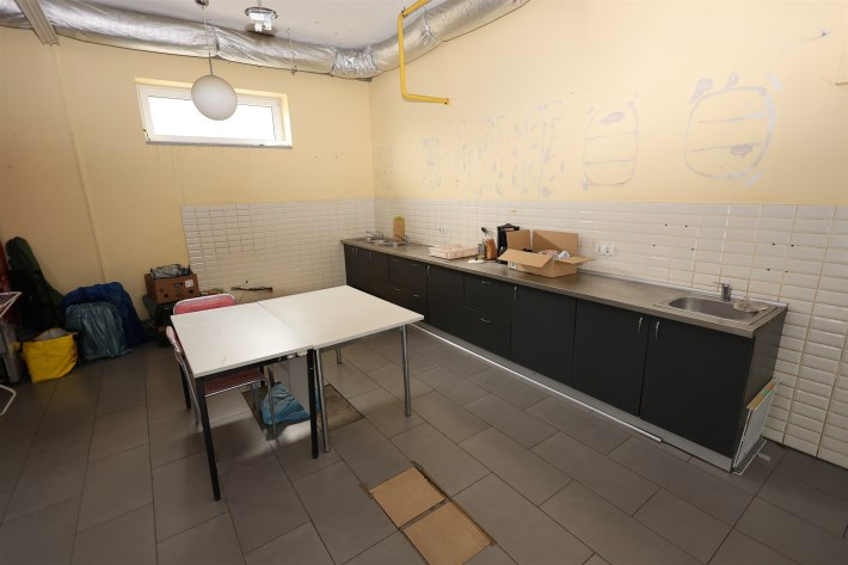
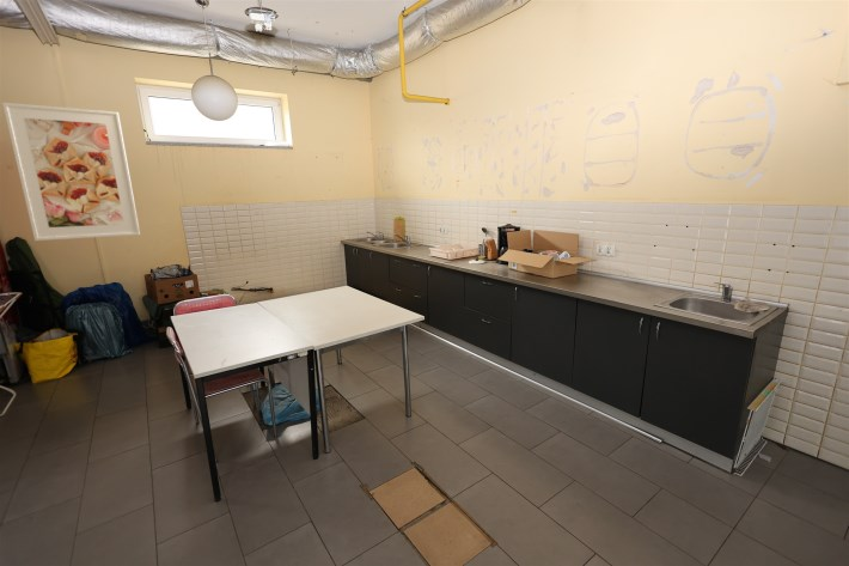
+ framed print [1,102,141,242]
